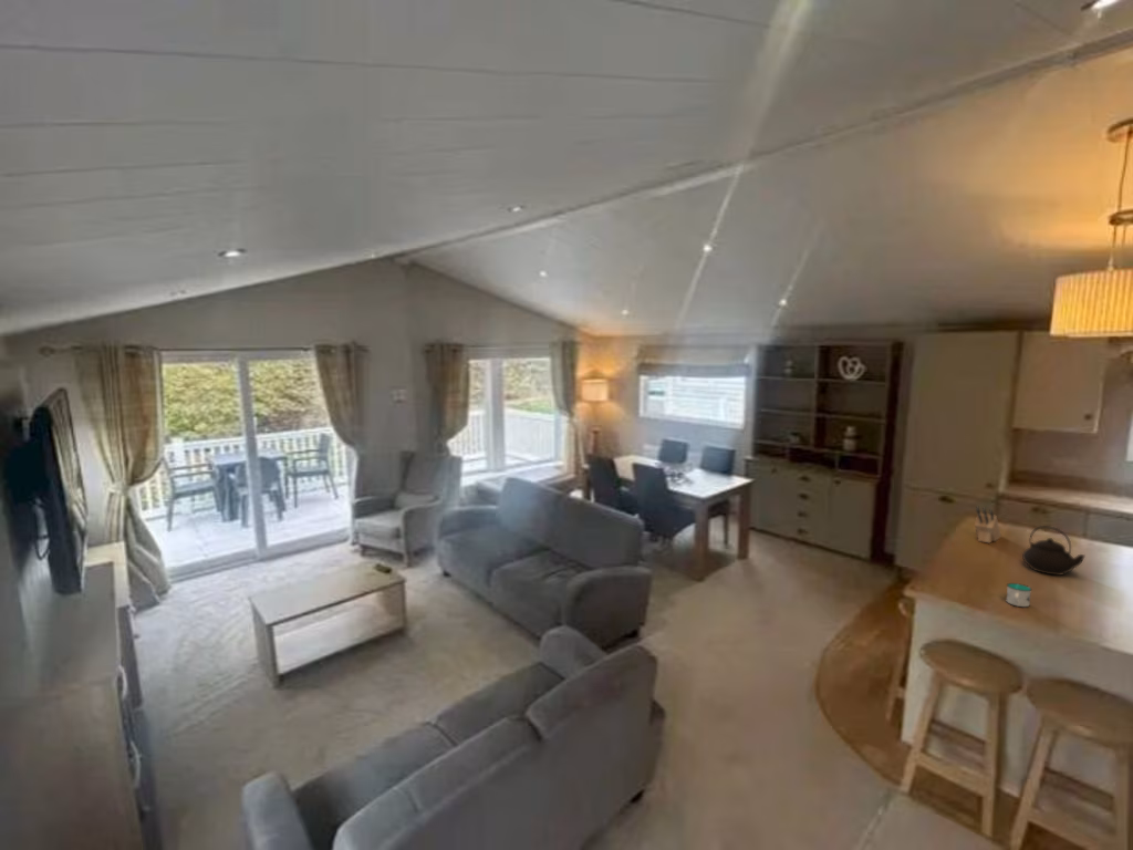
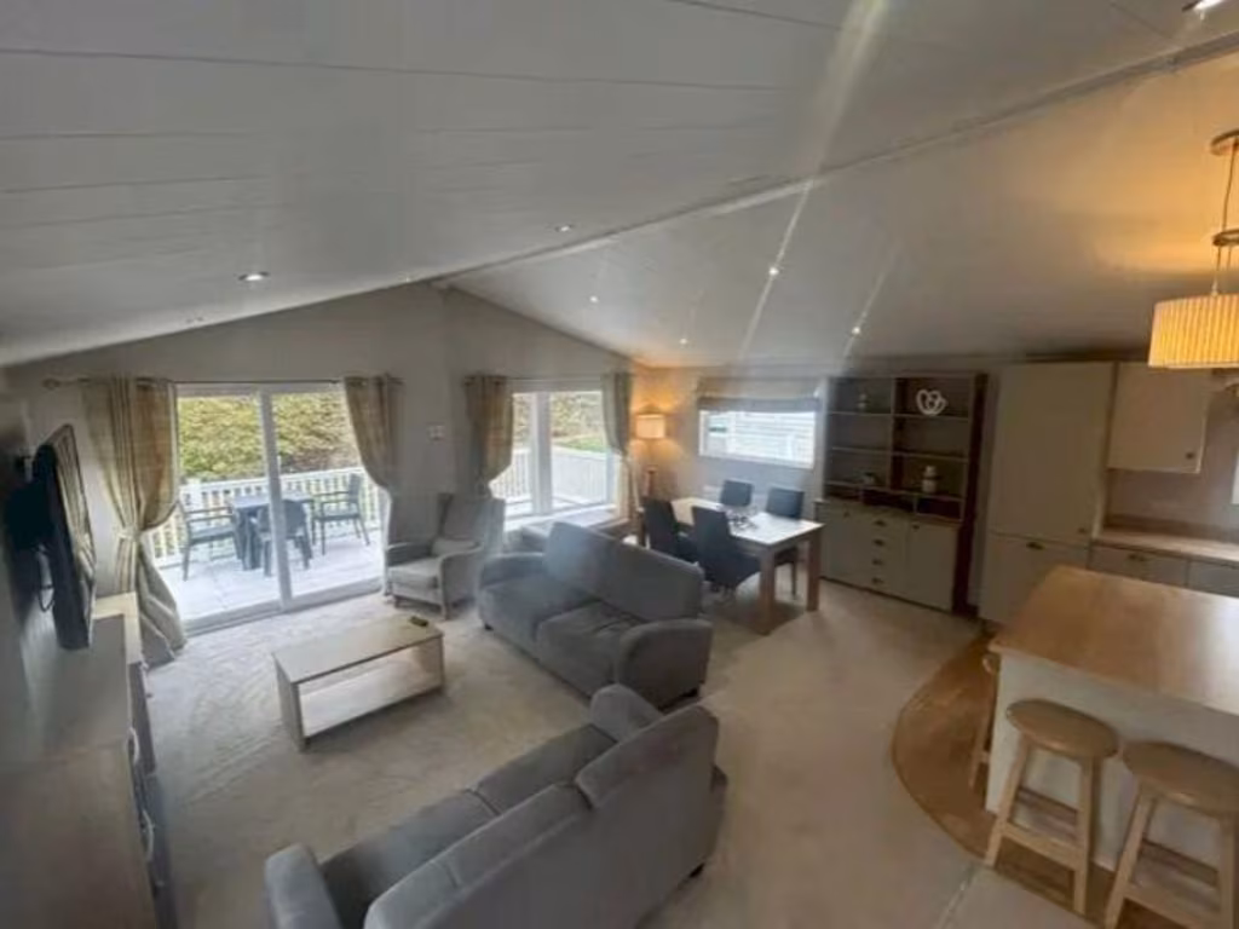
- mug [1006,582,1032,608]
- teapot [1021,525,1087,577]
- knife block [974,506,1002,545]
